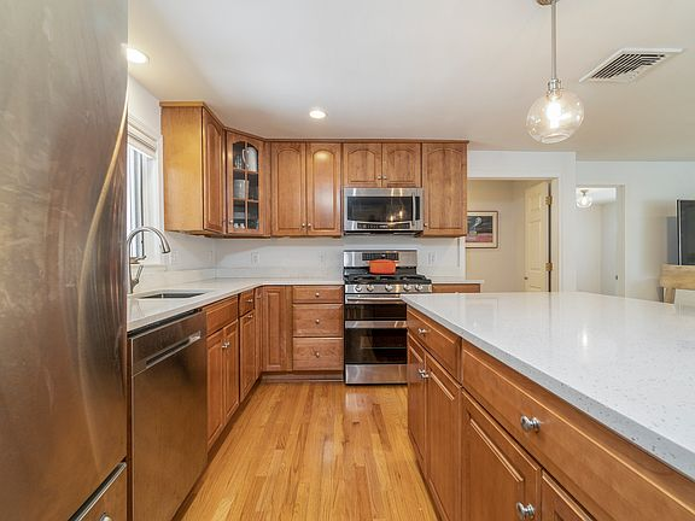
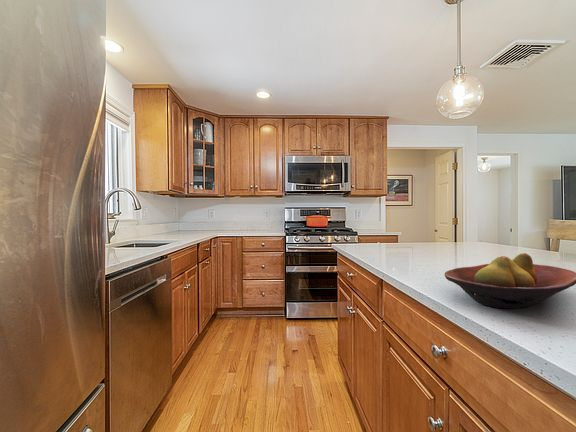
+ fruit bowl [444,252,576,309]
